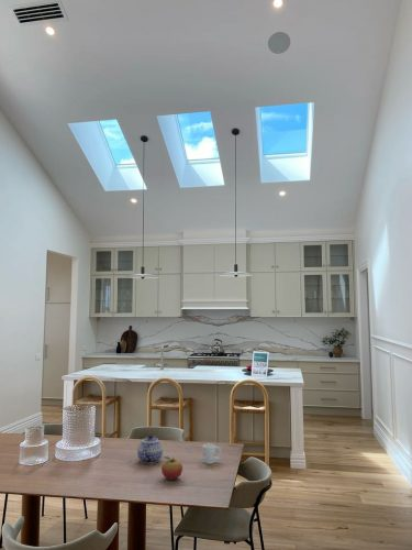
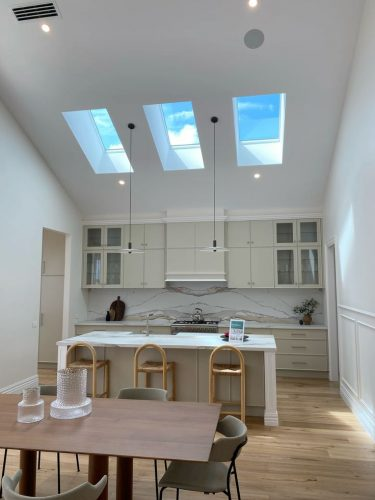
- cup [202,443,223,465]
- fruit [160,455,183,481]
- teapot [136,435,164,465]
